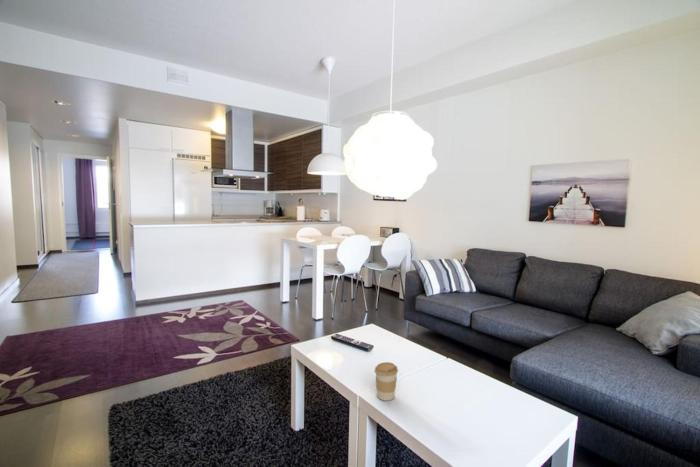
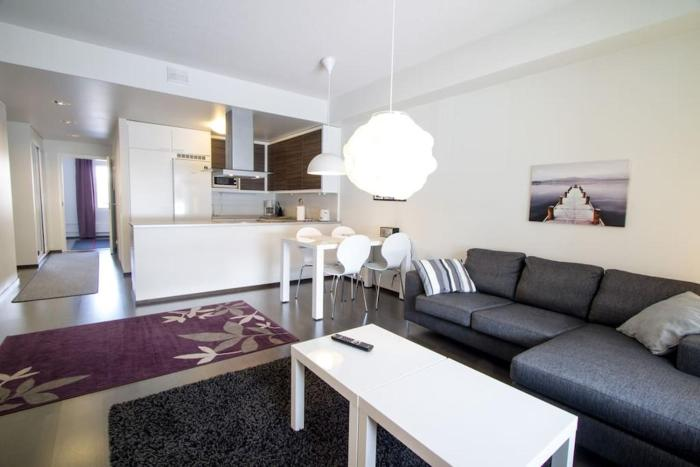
- coffee cup [374,361,399,402]
